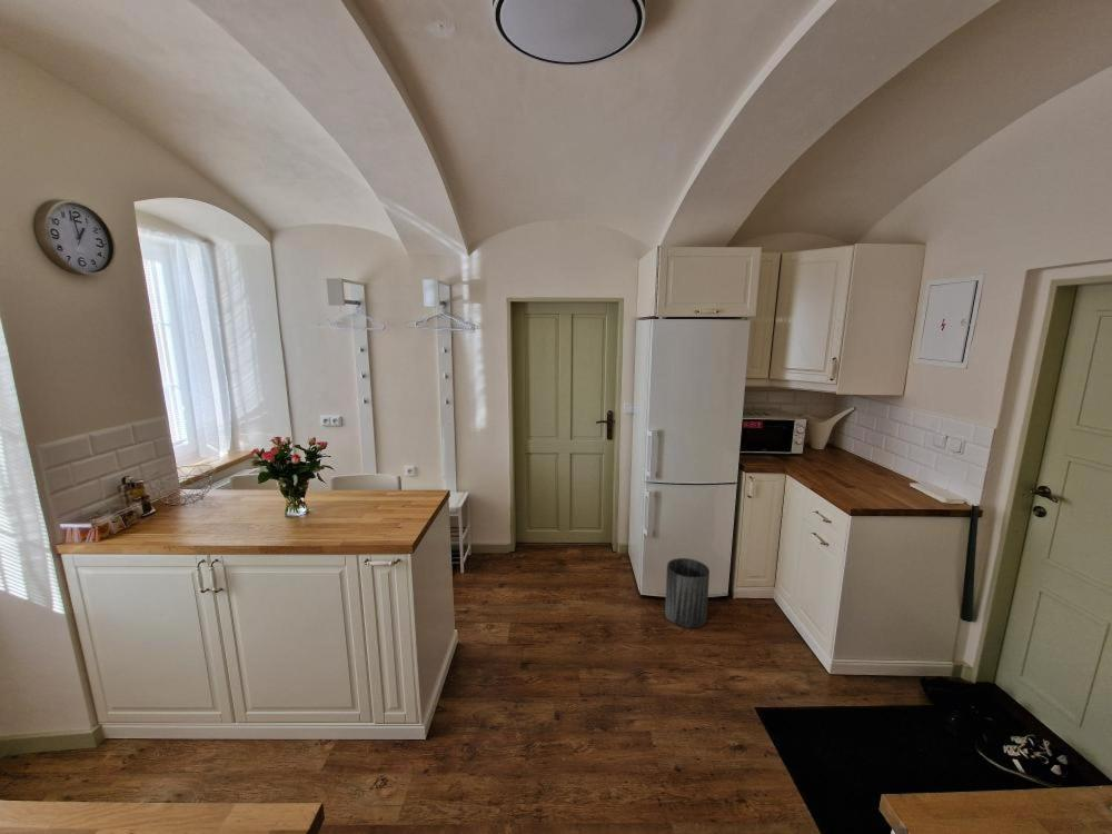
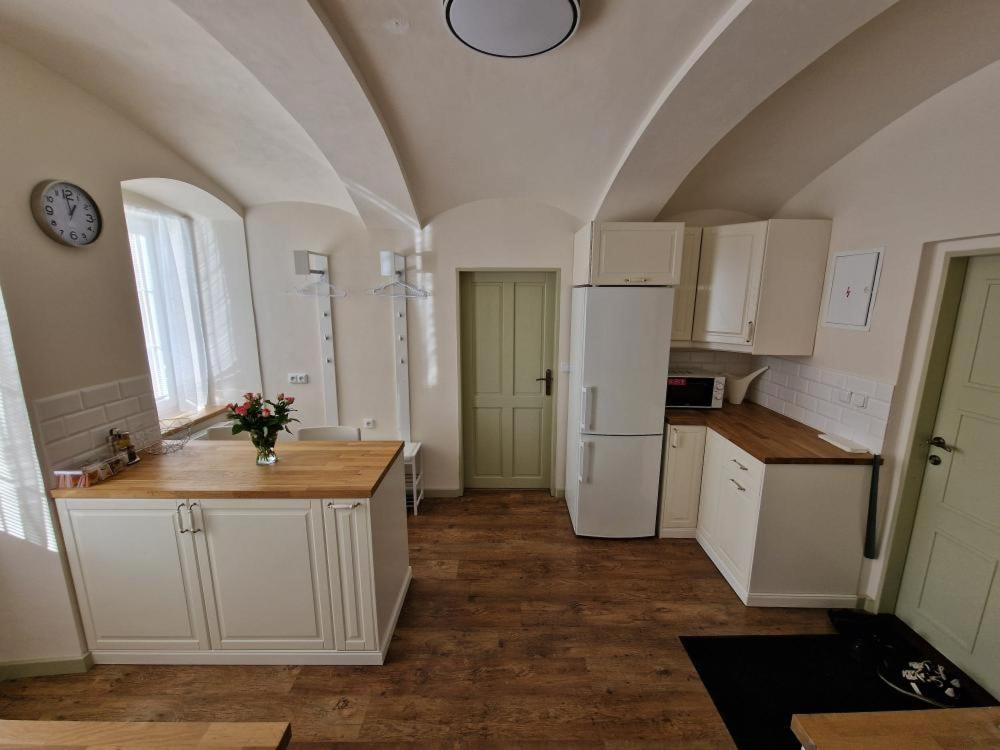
- trash can [664,557,711,629]
